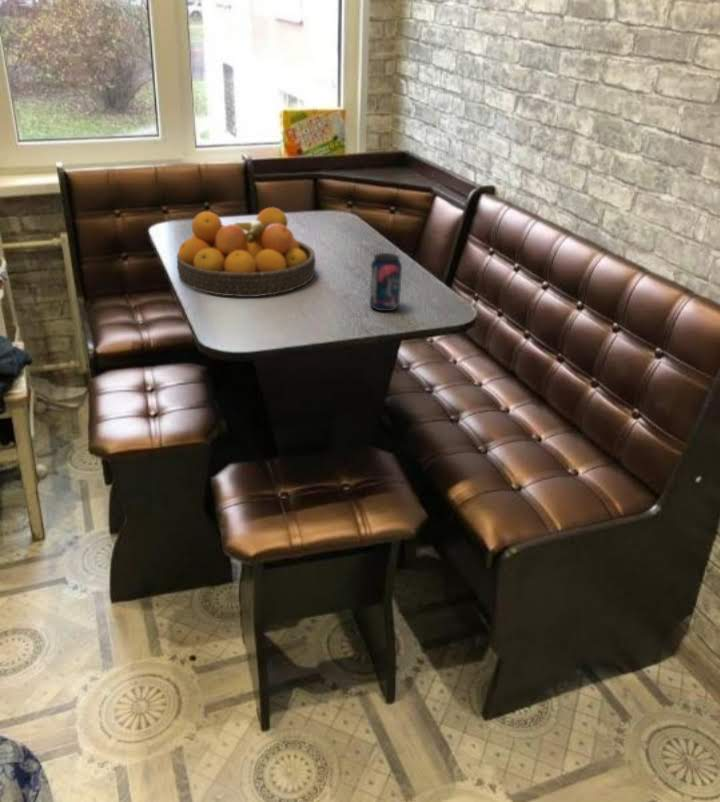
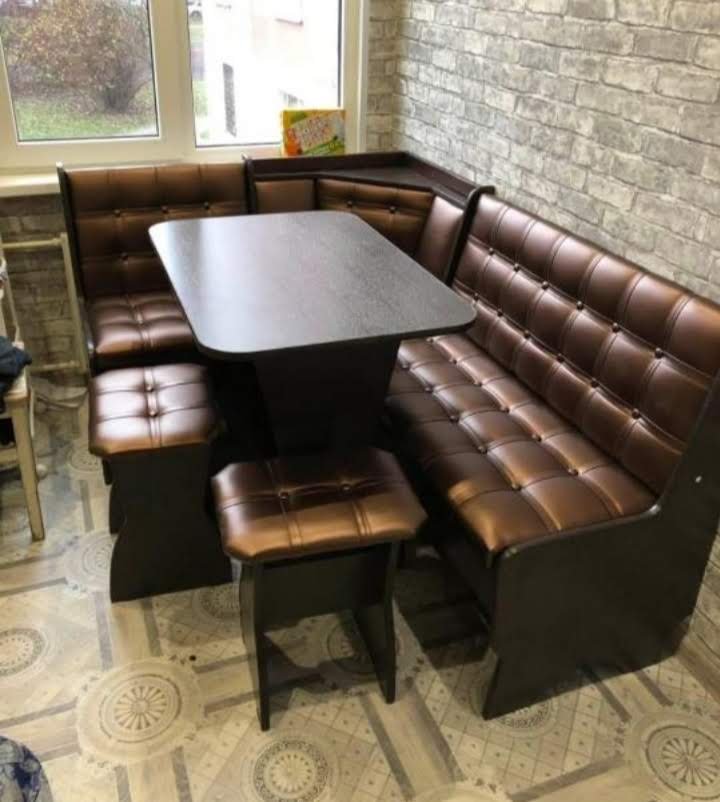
- beverage can [369,252,403,312]
- fruit bowl [176,206,317,298]
